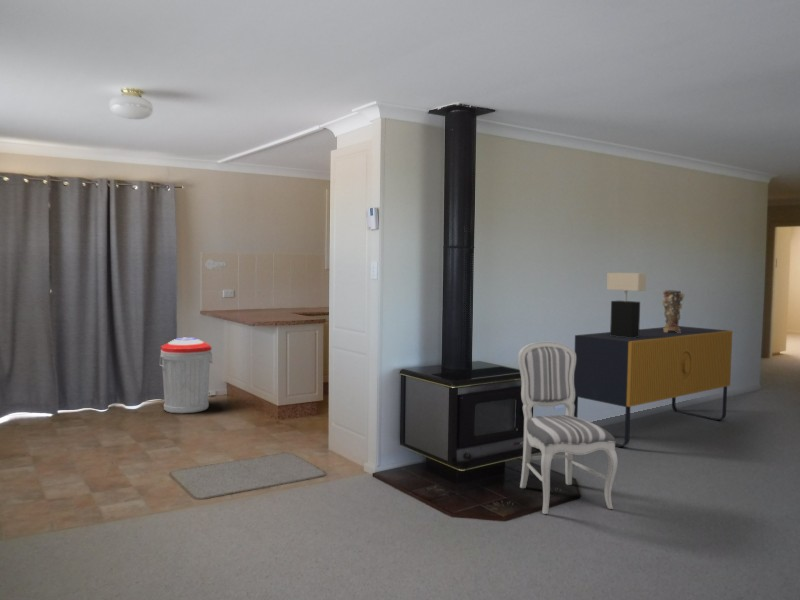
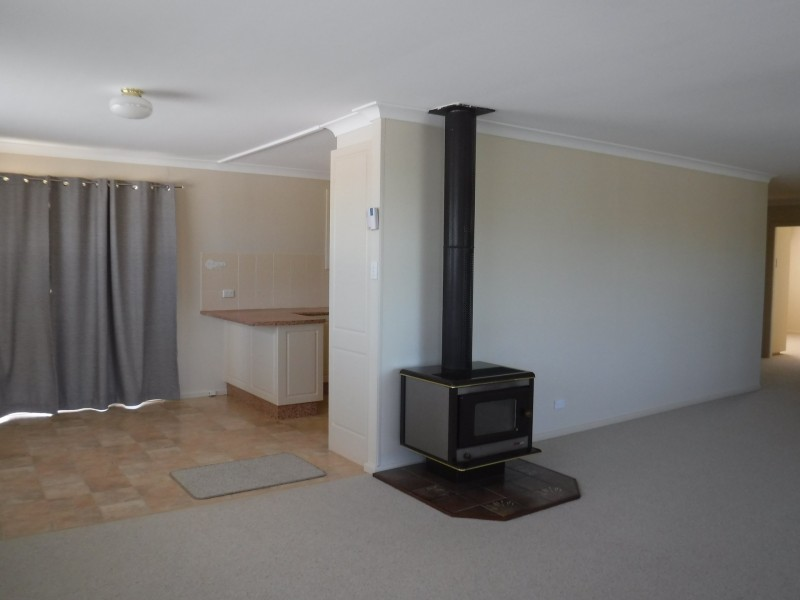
- trash can [159,337,213,414]
- sideboard [574,325,733,448]
- dining chair [517,340,618,515]
- decorative vase [661,289,686,333]
- table lamp [606,272,647,338]
